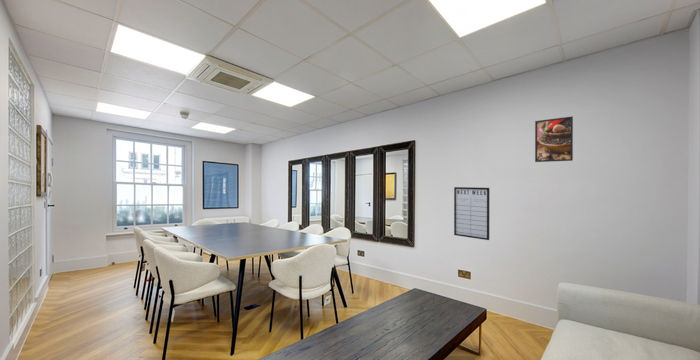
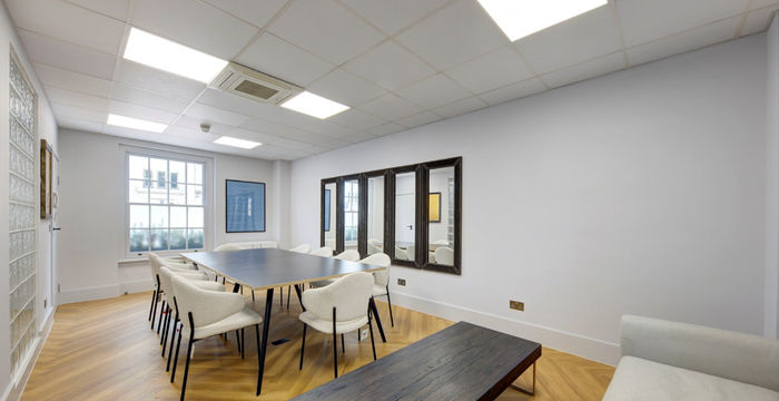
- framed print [534,115,574,163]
- writing board [453,186,490,241]
